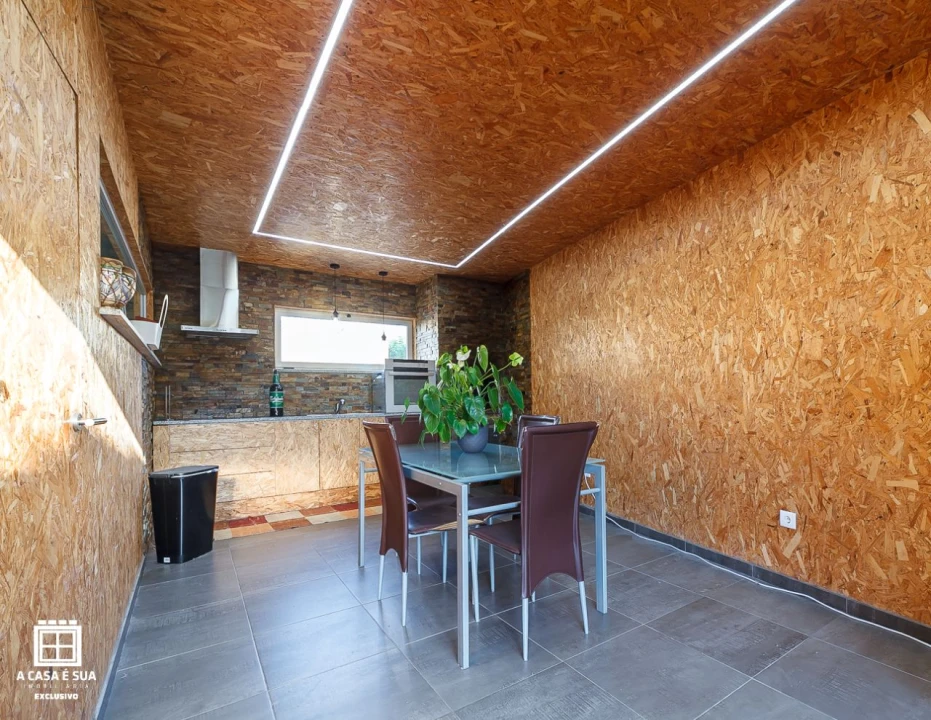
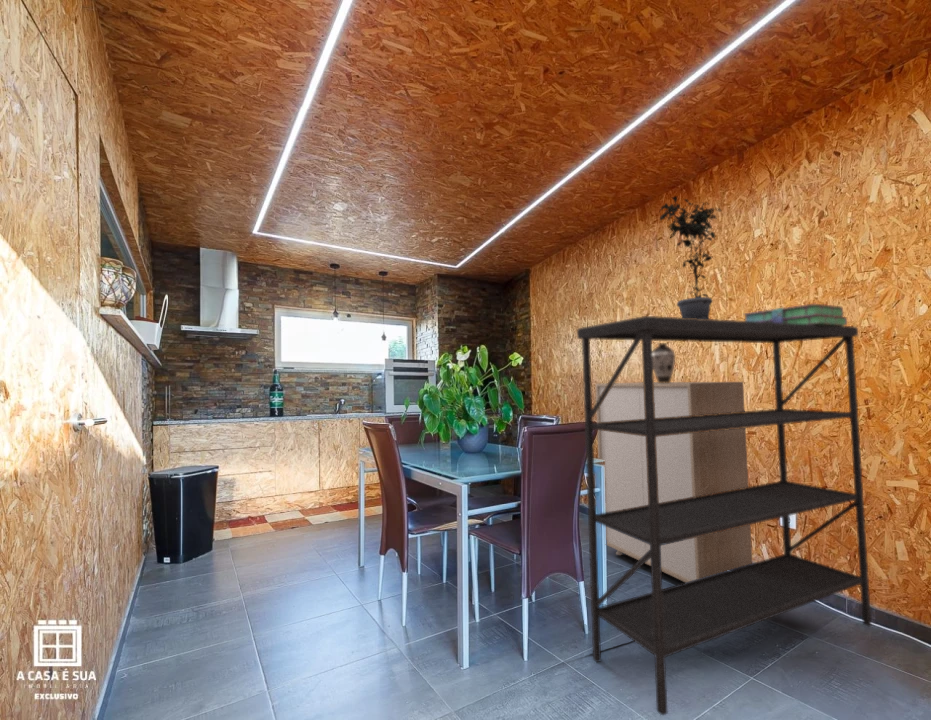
+ shelving unit [576,315,872,716]
+ decorative vase [652,342,676,383]
+ potted plant [658,195,723,319]
+ stack of books [743,303,848,326]
+ storage cabinet [595,381,753,583]
